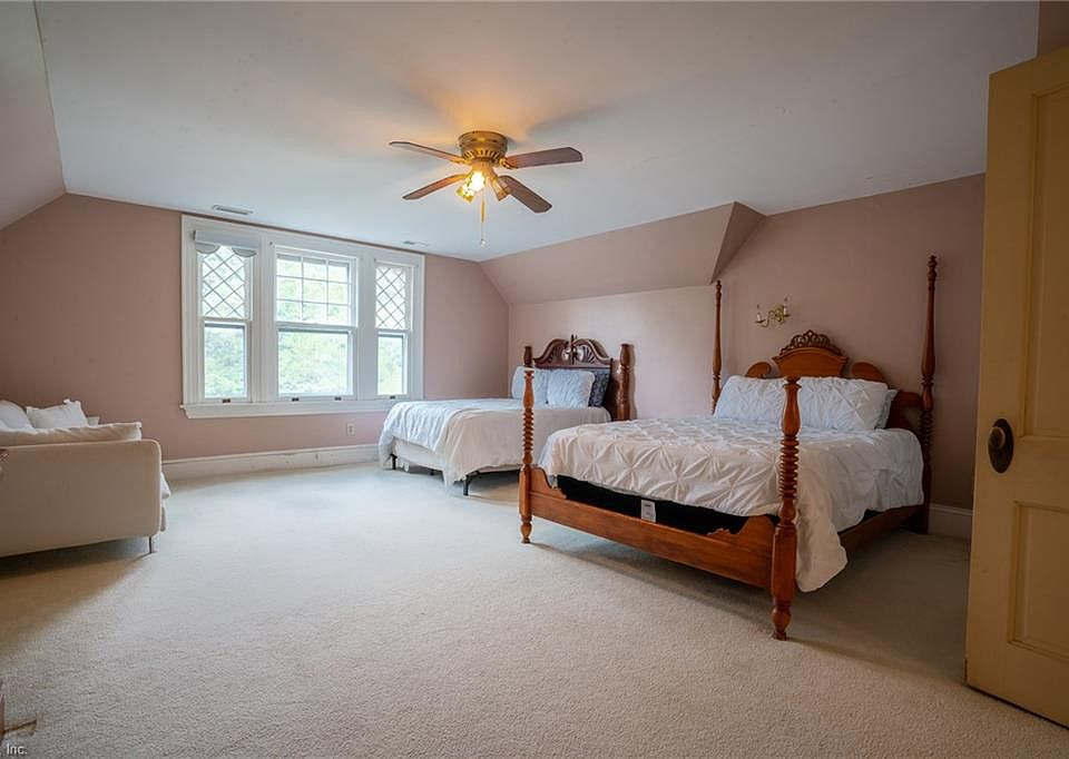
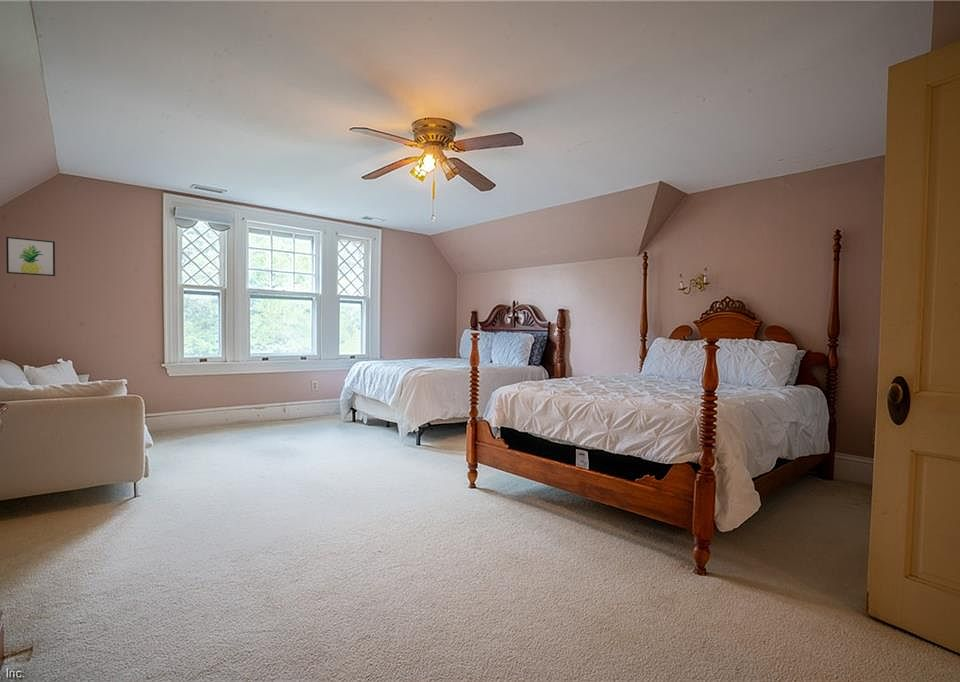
+ wall art [5,236,56,277]
